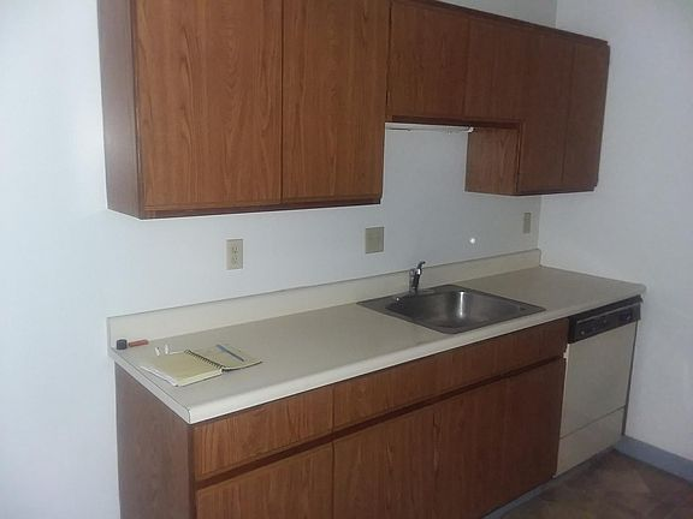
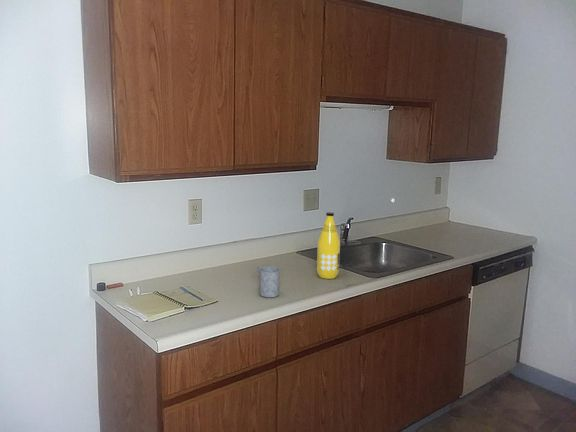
+ mug [256,265,281,298]
+ bottle [316,211,341,280]
